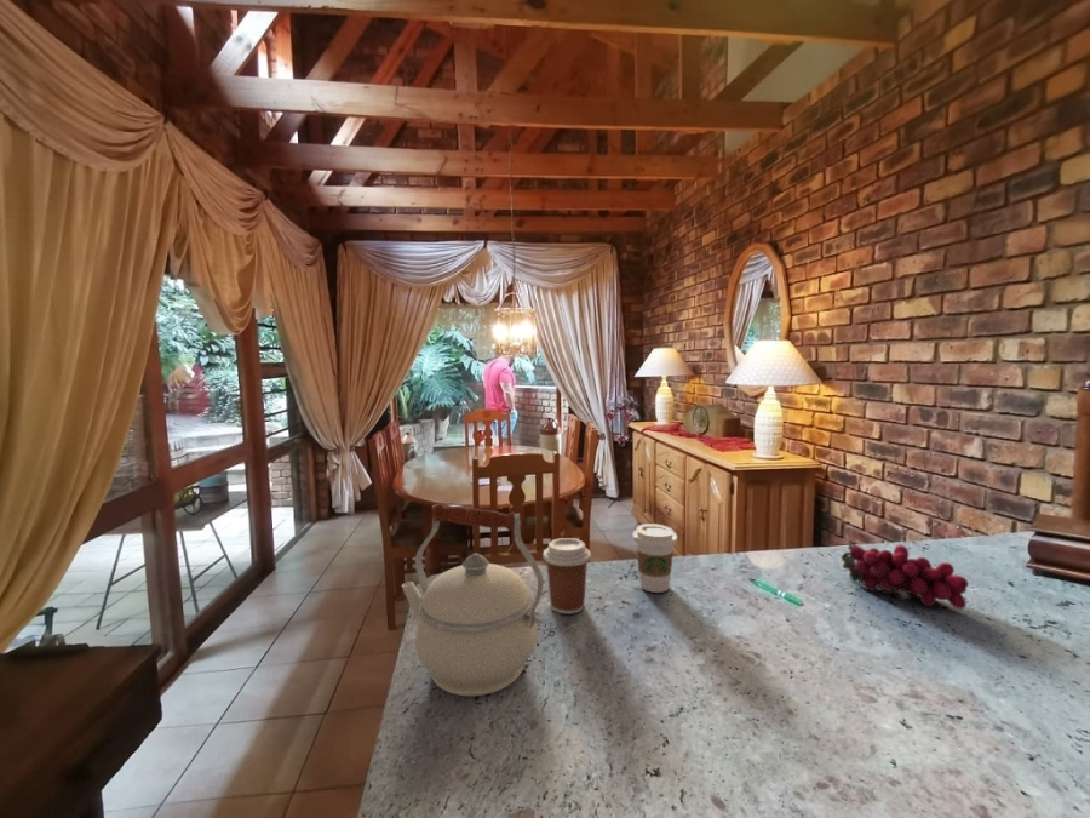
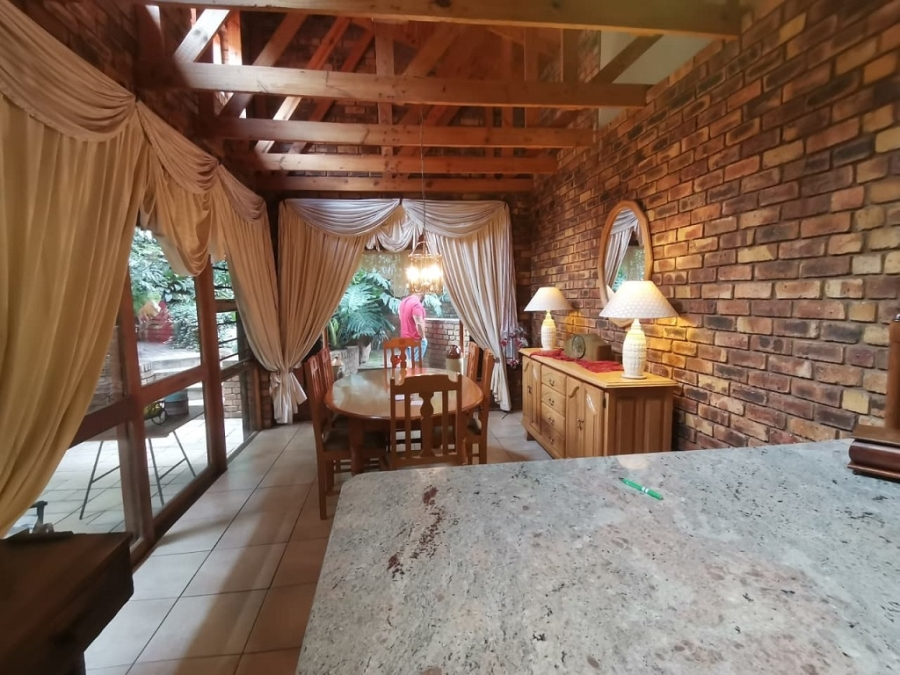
- coffee cup [541,537,592,616]
- kettle [401,503,544,697]
- grapes [841,542,970,610]
- coffee cup [632,522,678,594]
